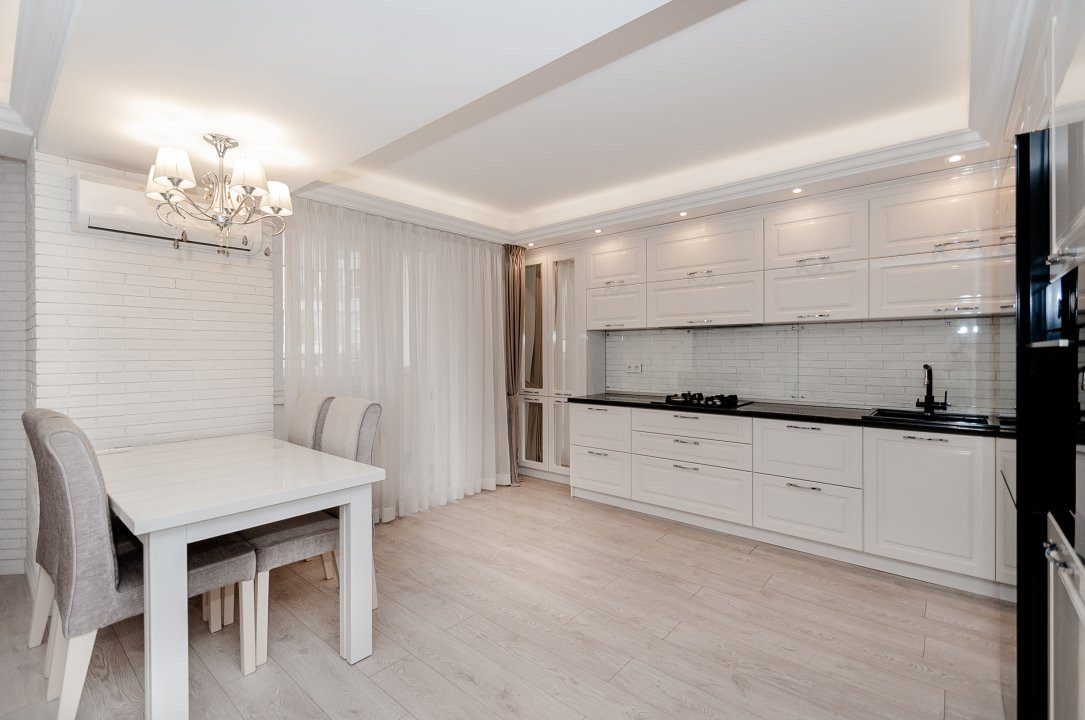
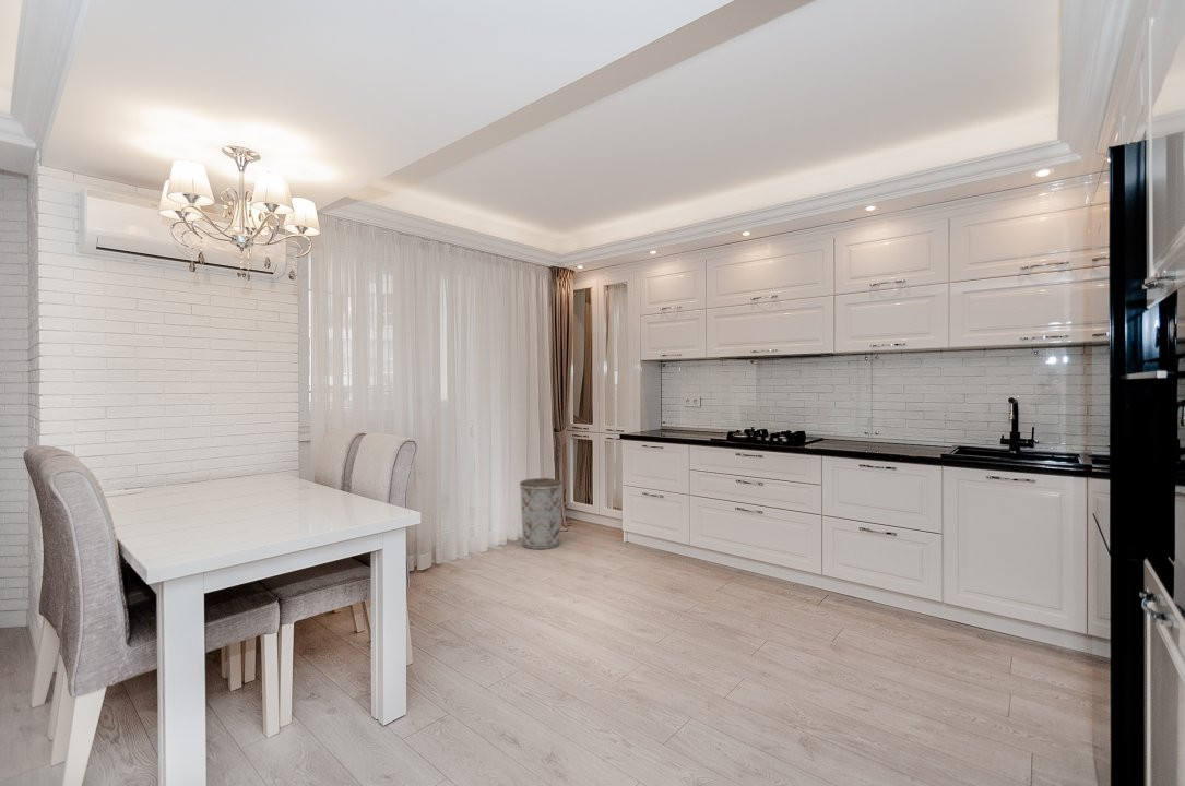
+ trash can [519,477,564,550]
